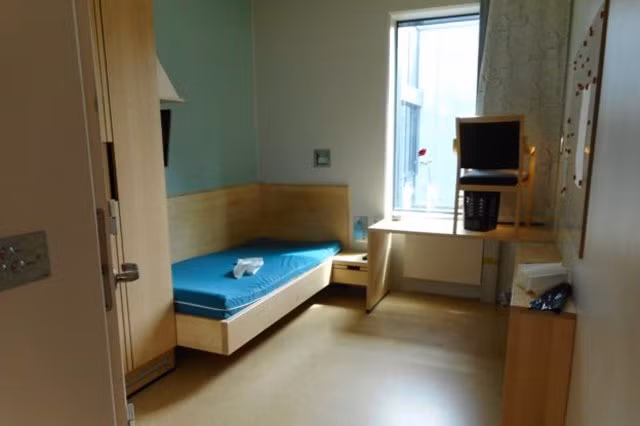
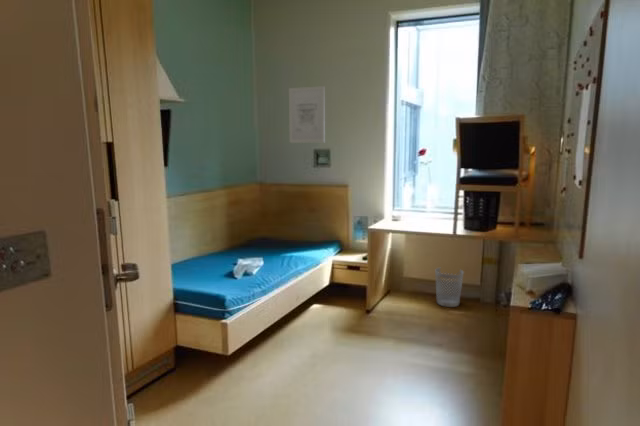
+ wastebasket [434,267,465,308]
+ wall art [288,85,326,144]
